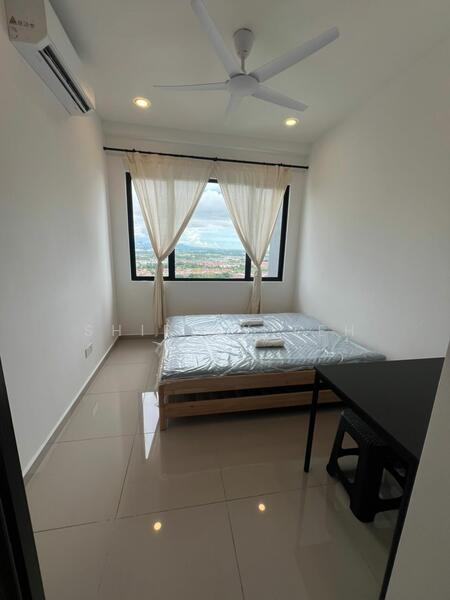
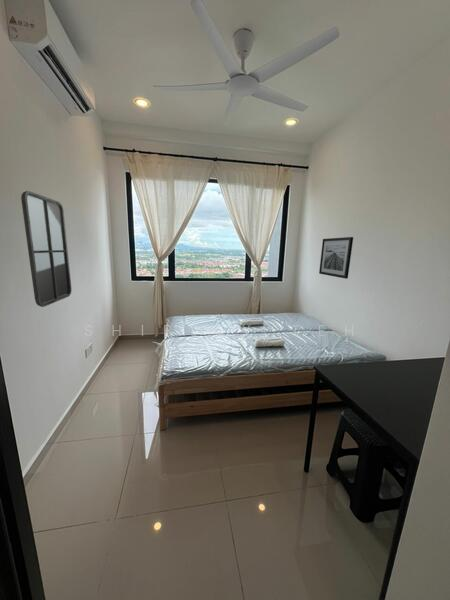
+ home mirror [20,190,72,308]
+ wall art [318,236,354,280]
